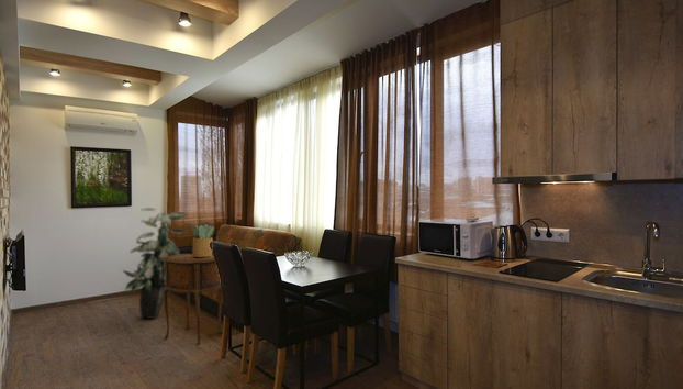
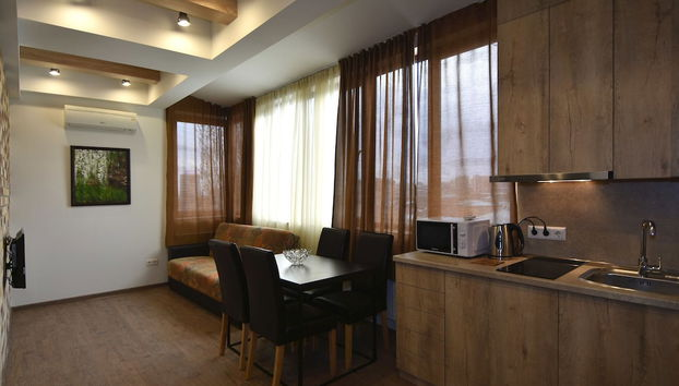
- side table [163,253,224,346]
- indoor plant [122,207,189,320]
- potted plant [190,223,215,257]
